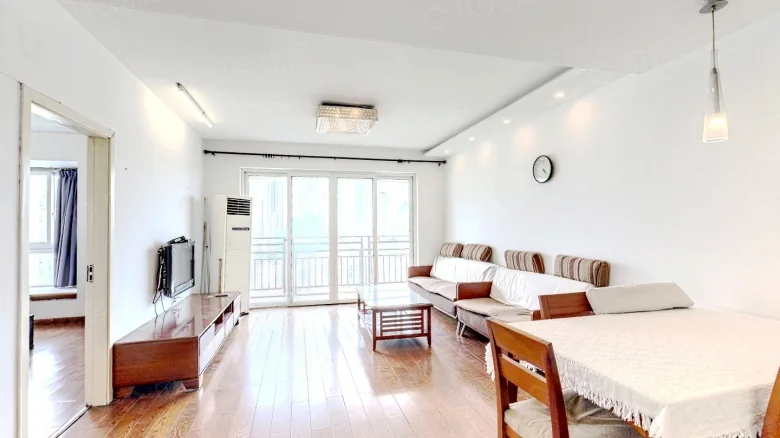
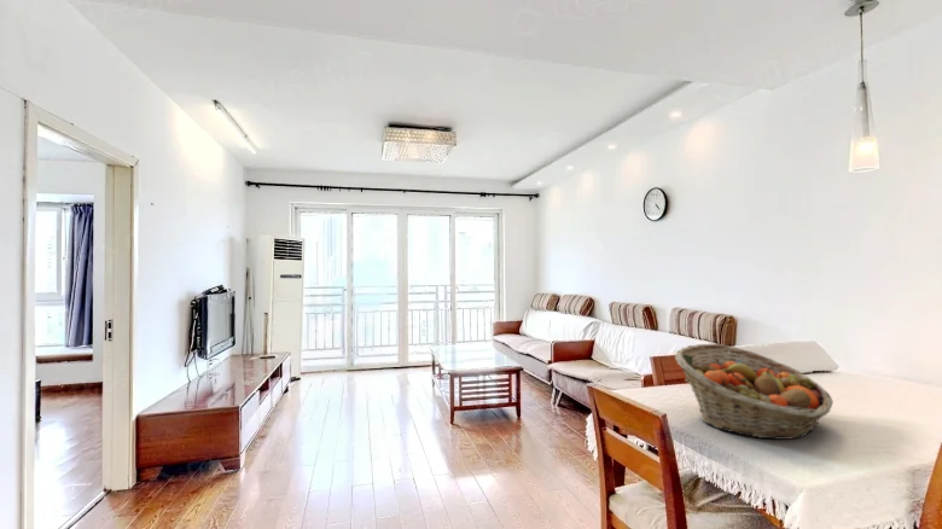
+ fruit basket [674,343,835,441]
